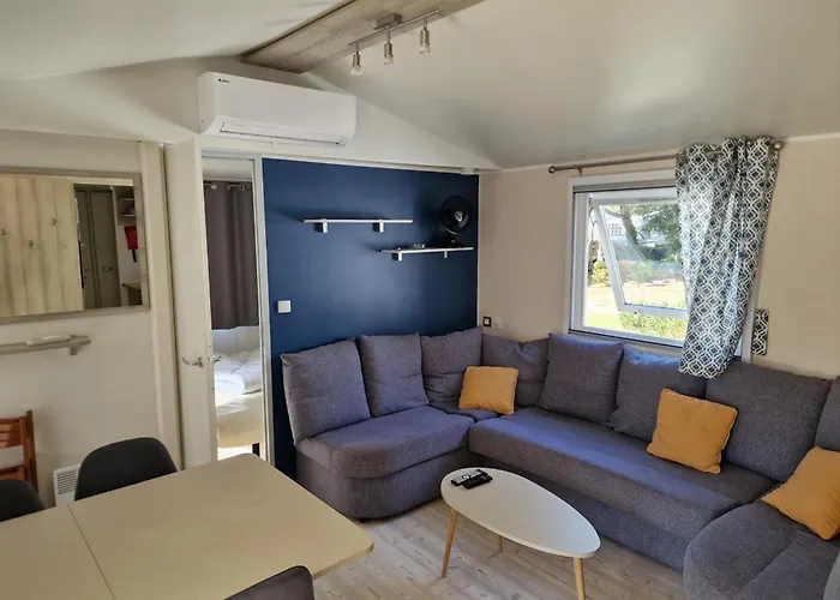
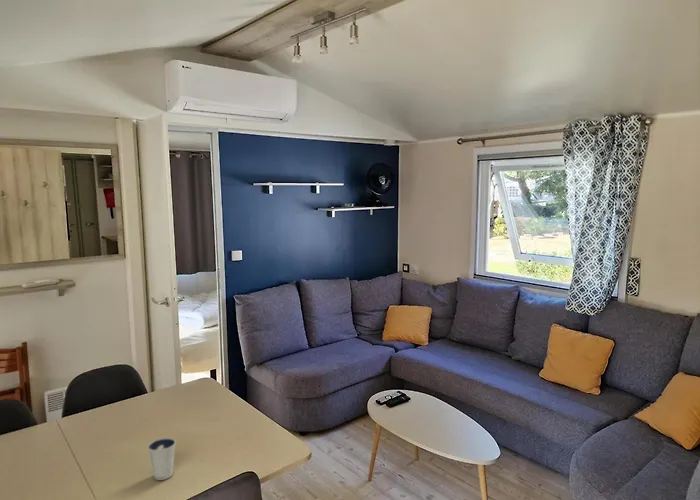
+ dixie cup [147,437,177,481]
